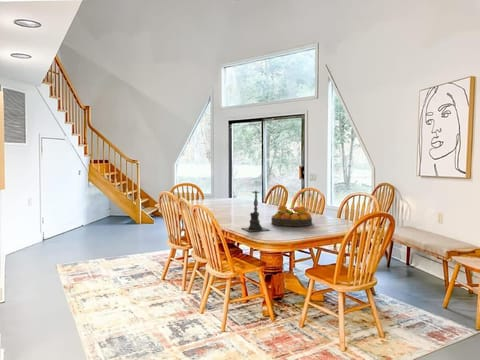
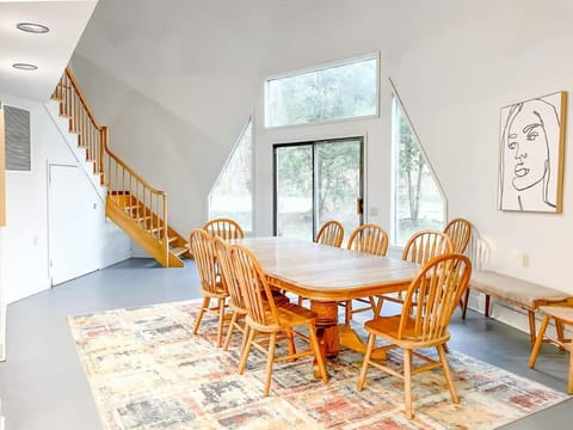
- fruit bowl [270,204,313,227]
- candle holder [241,190,270,232]
